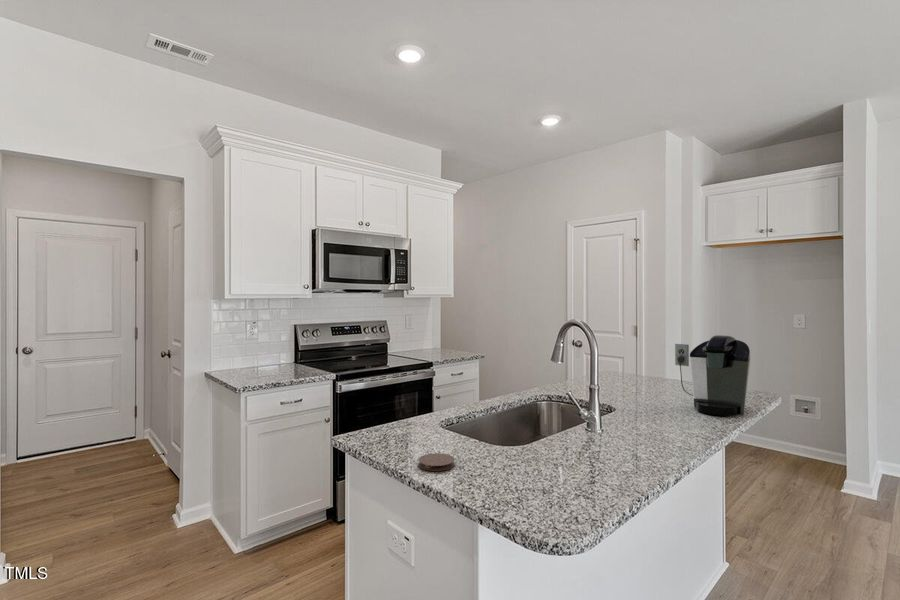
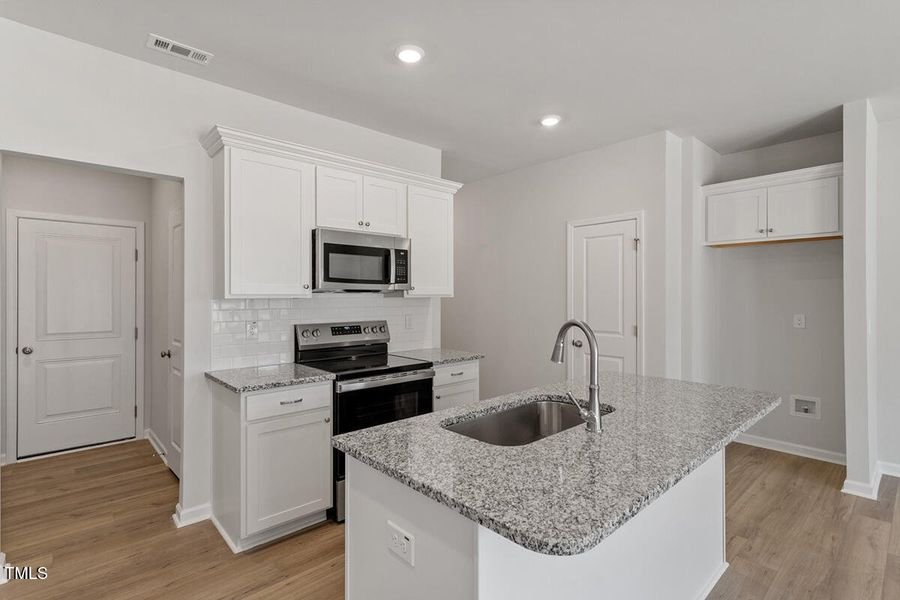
- coaster [417,452,456,472]
- coffee maker [674,334,751,417]
